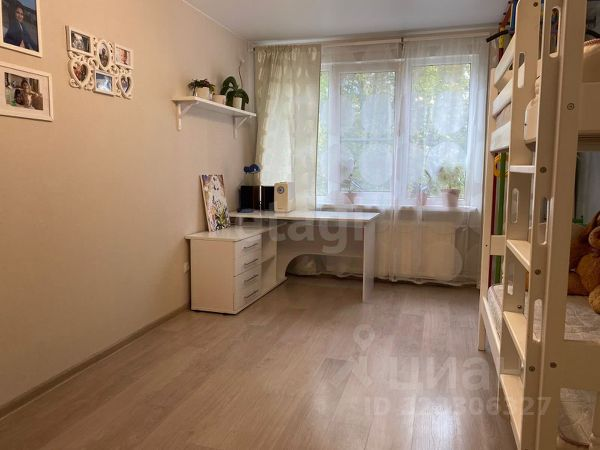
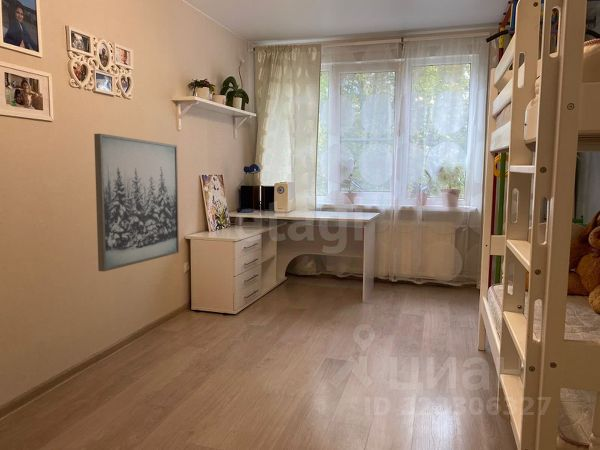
+ wall art [93,133,180,272]
